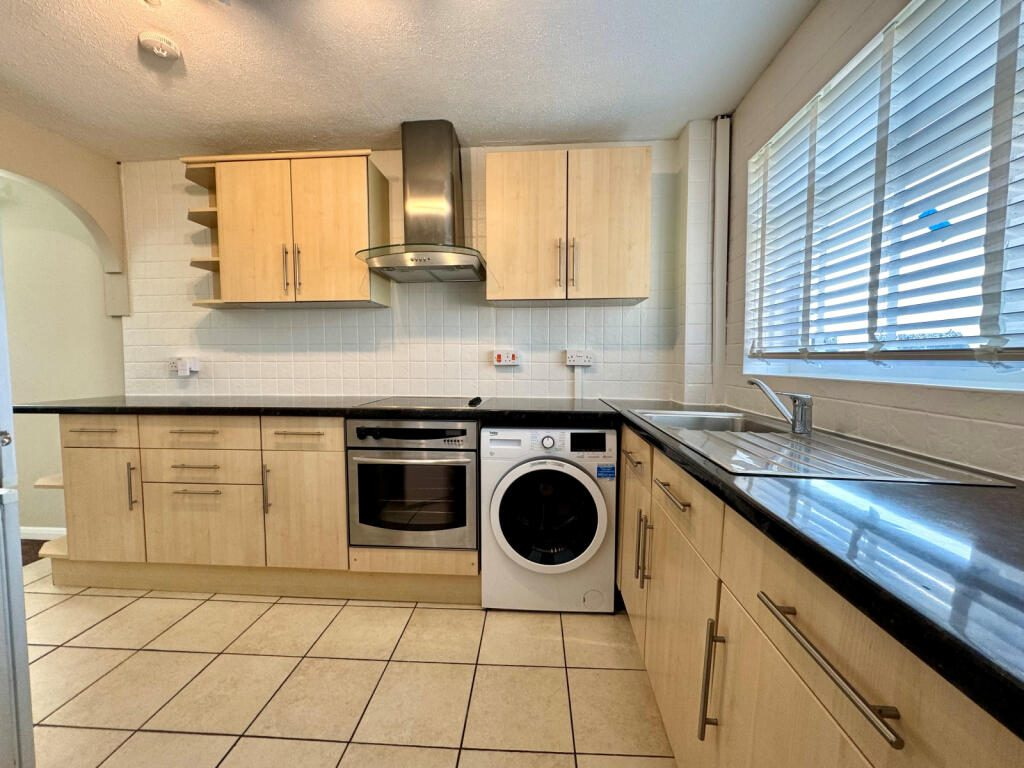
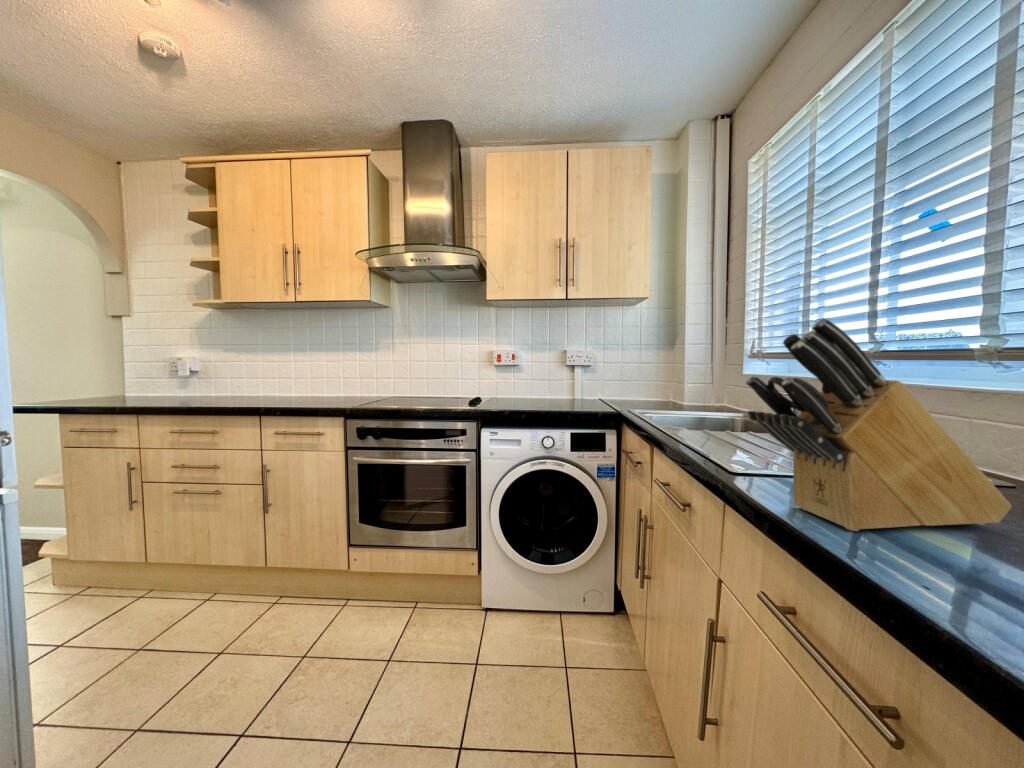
+ knife block [745,317,1013,532]
